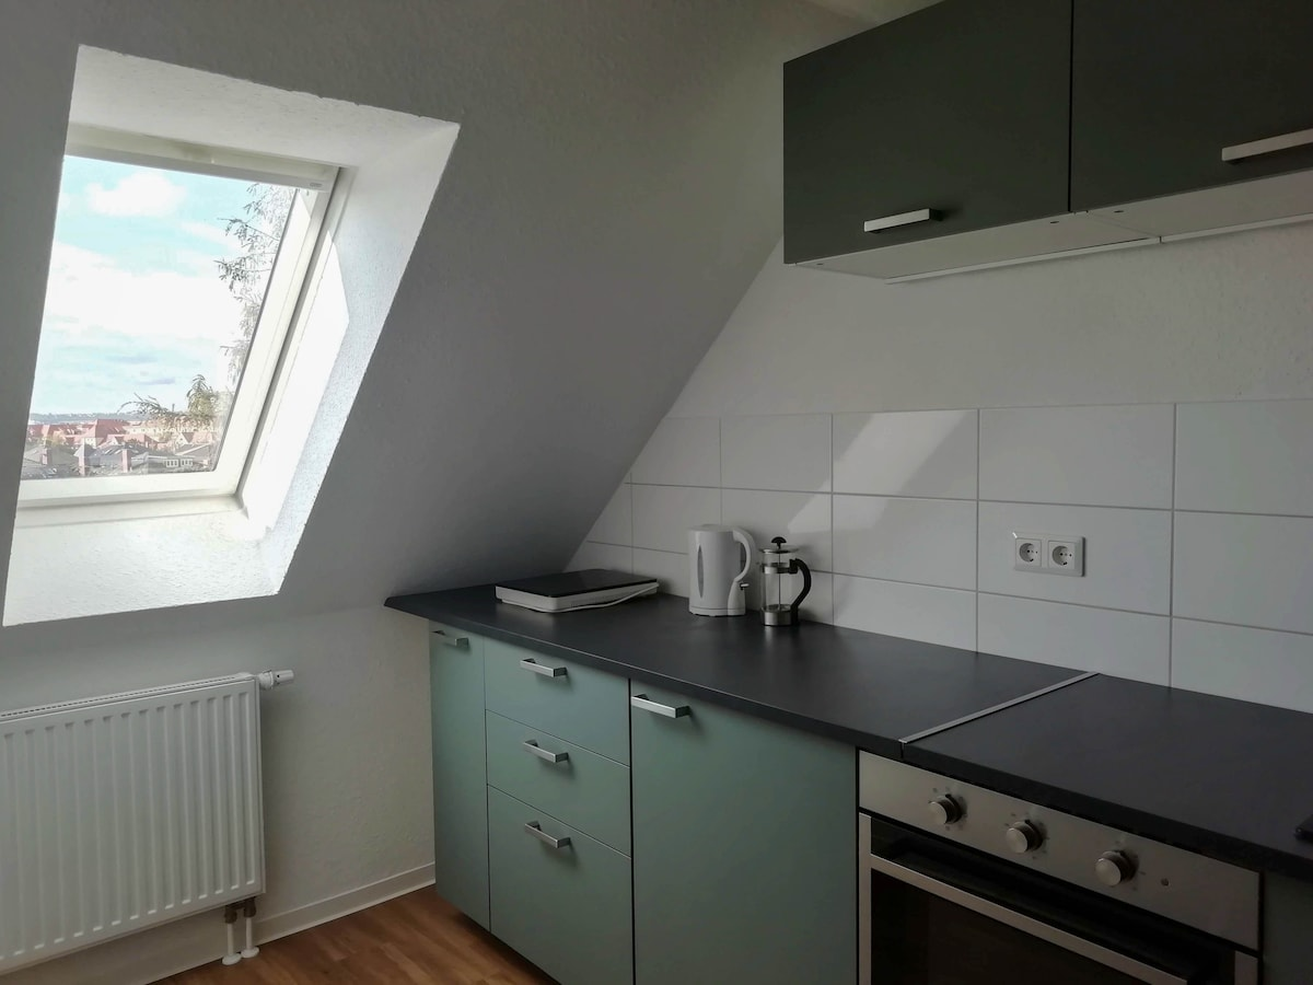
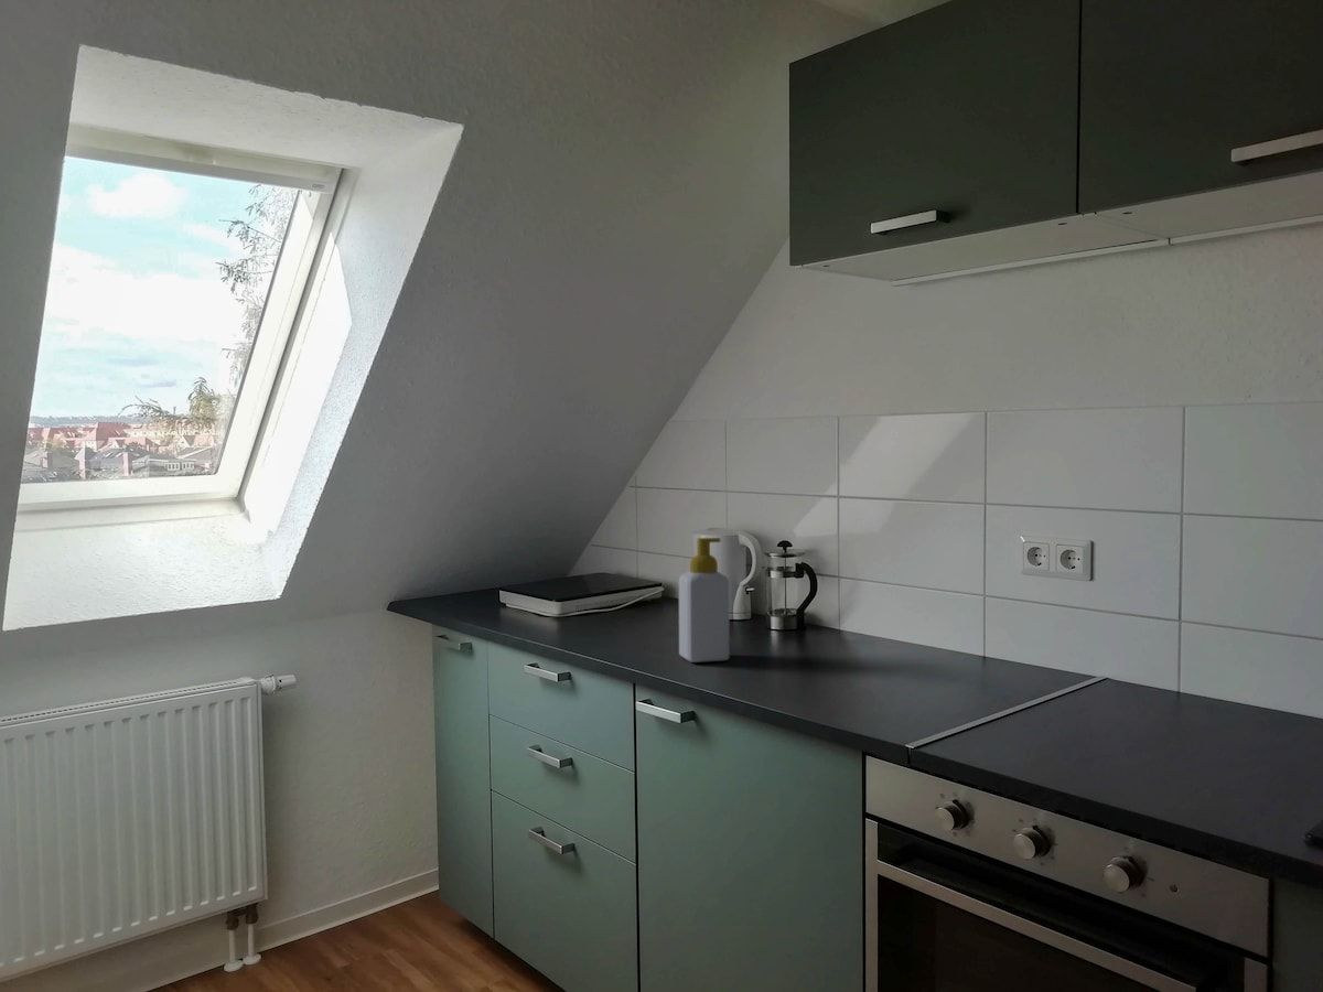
+ soap bottle [678,537,730,664]
